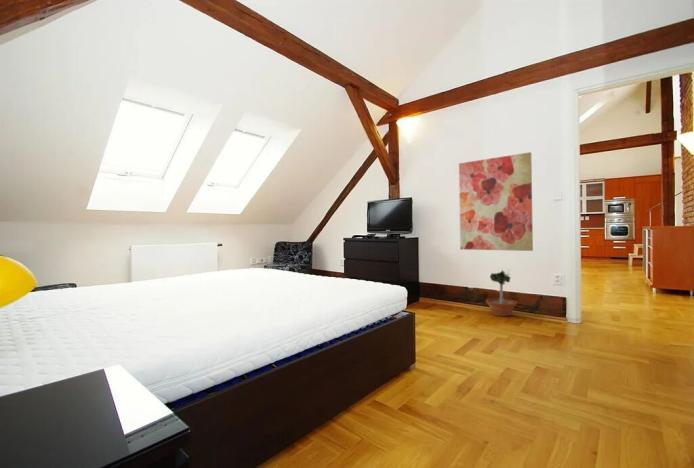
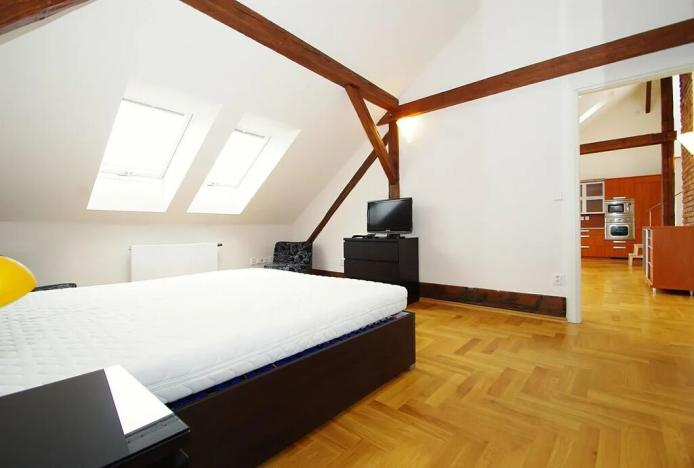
- potted tree [485,268,518,317]
- wall art [458,151,534,252]
